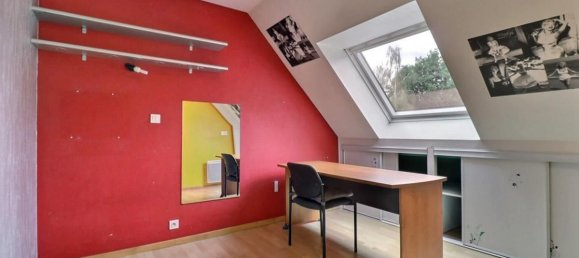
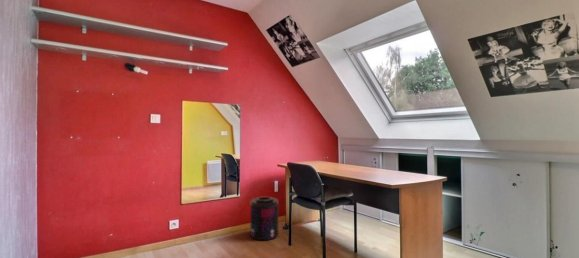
+ supplement container [250,196,279,241]
